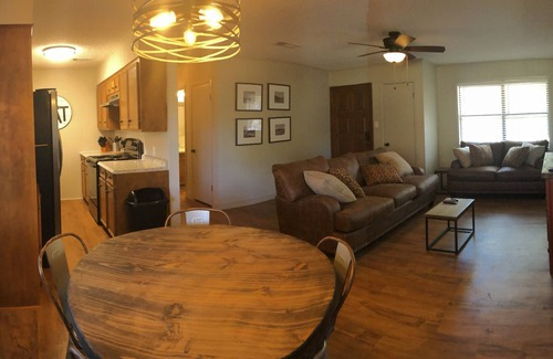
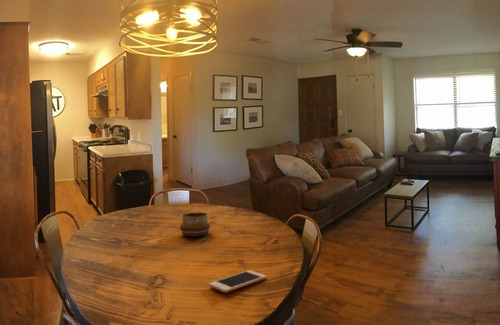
+ cell phone [208,269,267,294]
+ decorative bowl [179,211,211,238]
